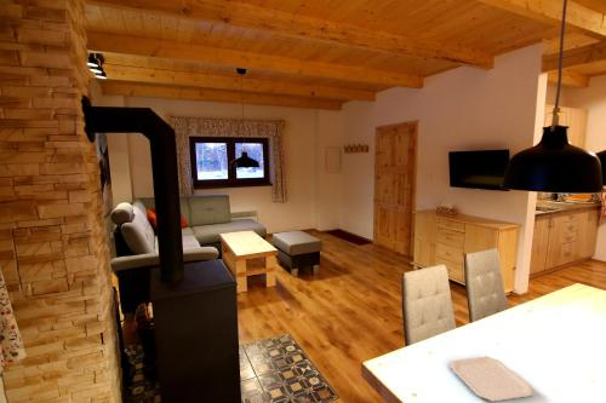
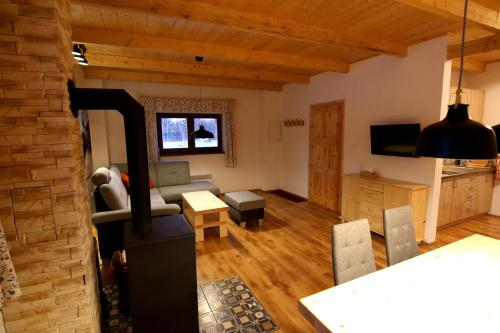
- plate [450,356,533,403]
